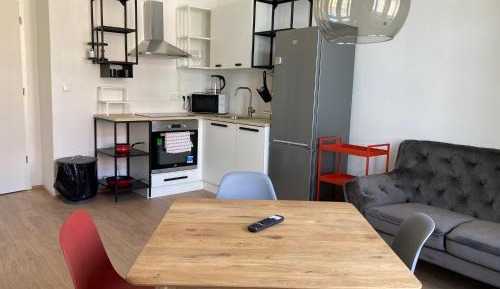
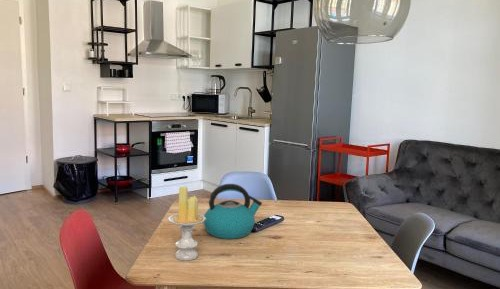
+ candle [167,185,206,261]
+ kettle [203,183,263,240]
